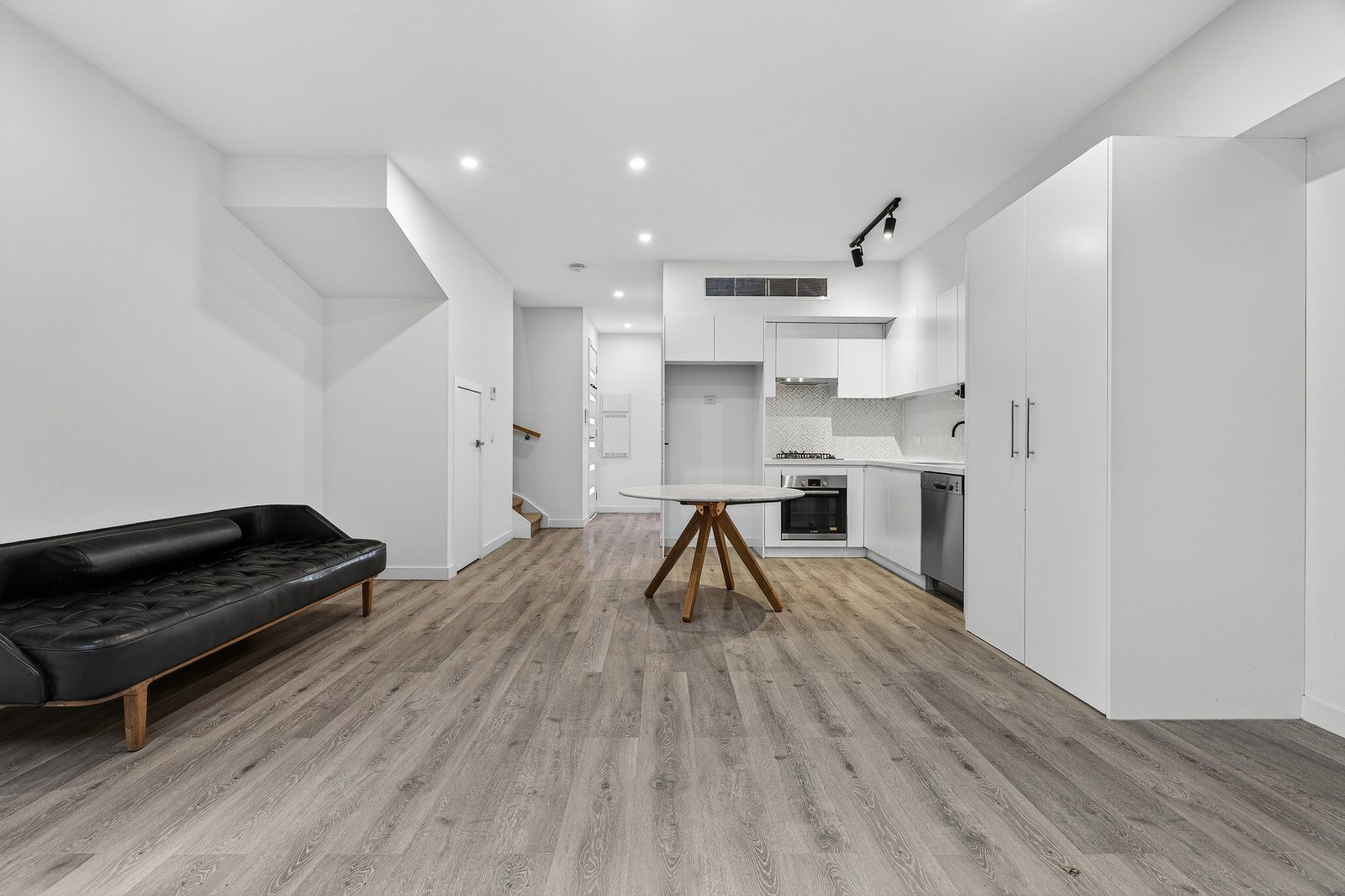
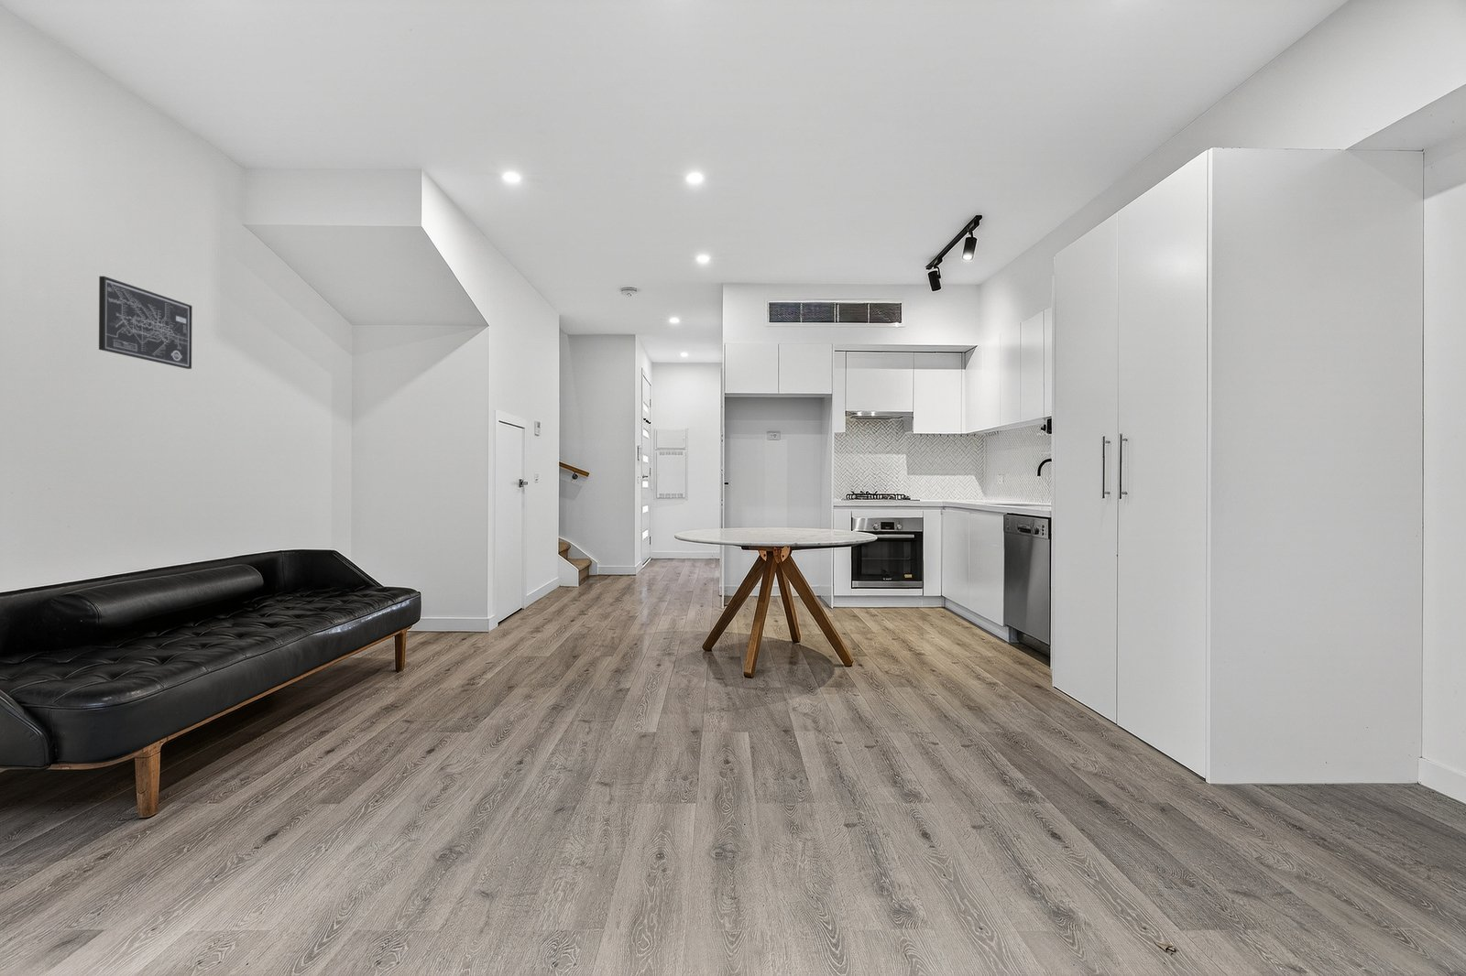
+ wall art [98,276,193,370]
